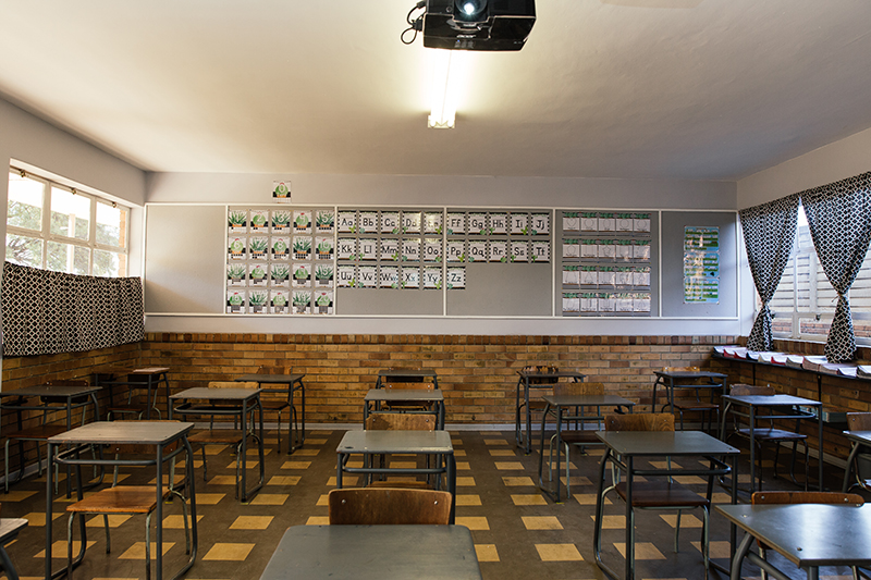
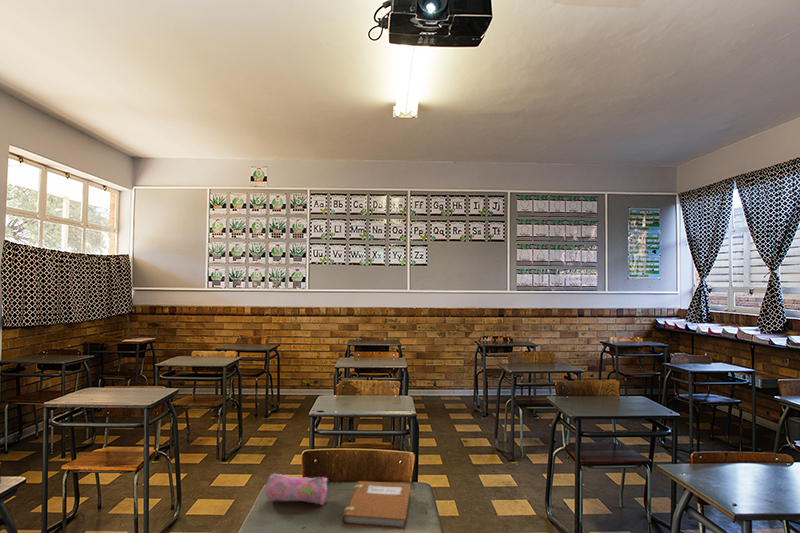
+ pencil case [265,472,331,506]
+ notebook [341,480,412,530]
